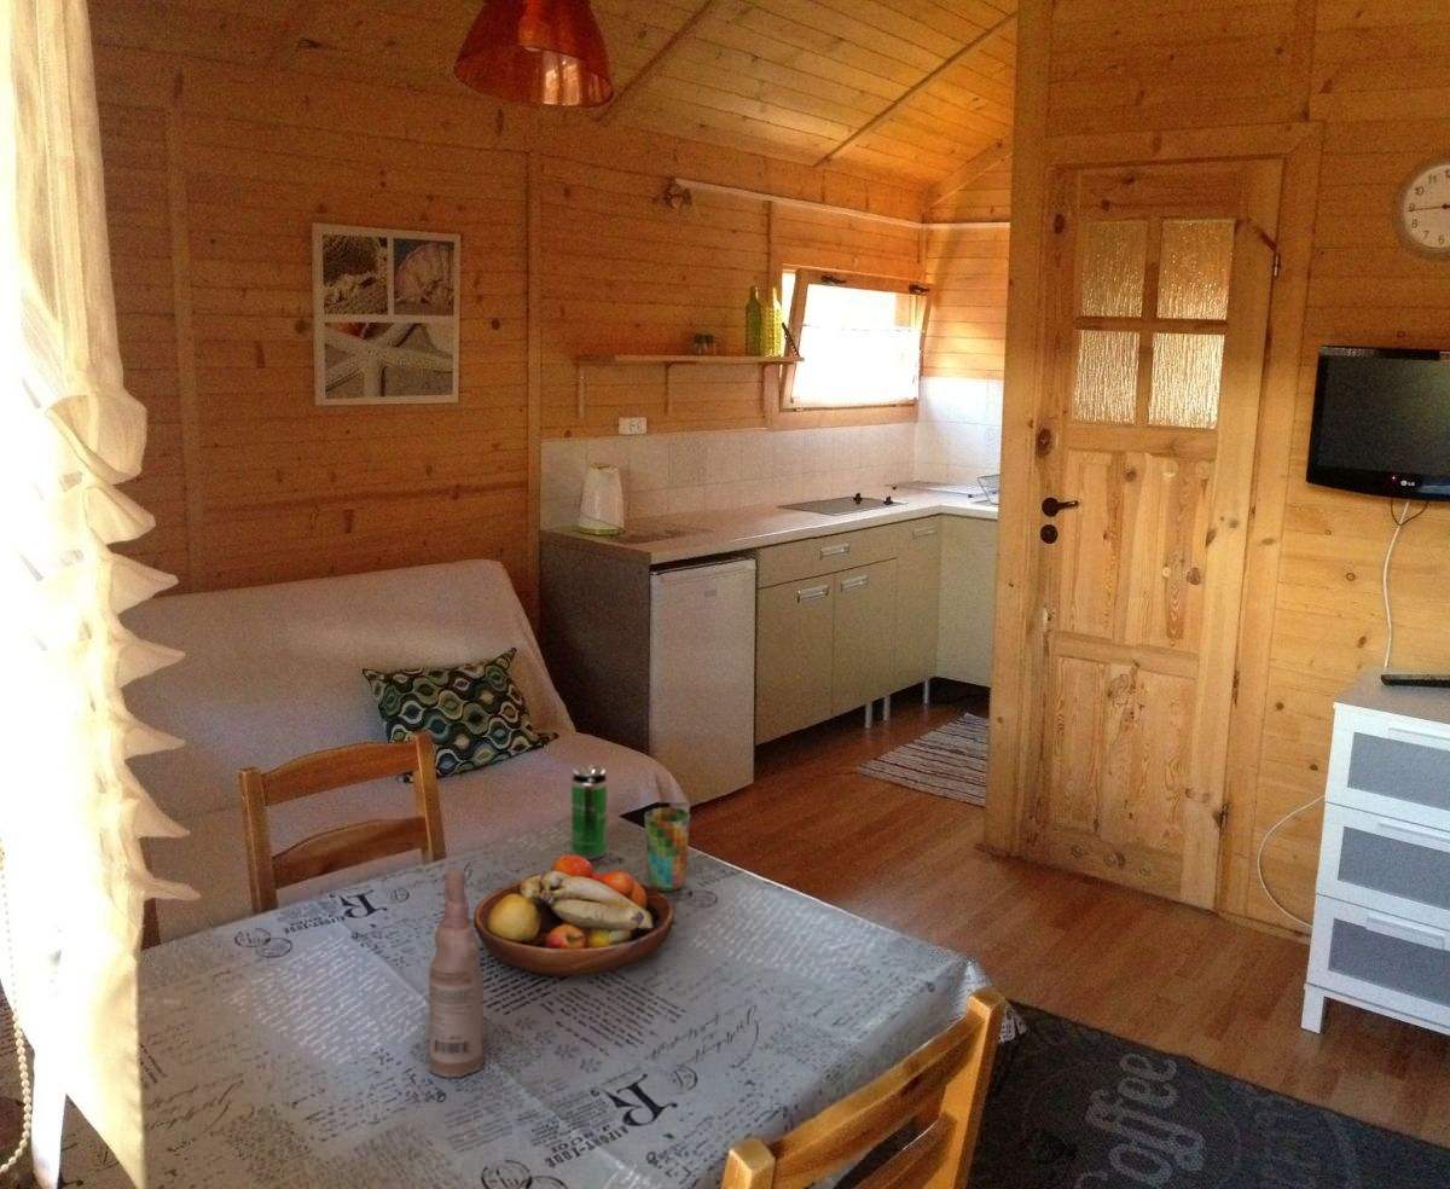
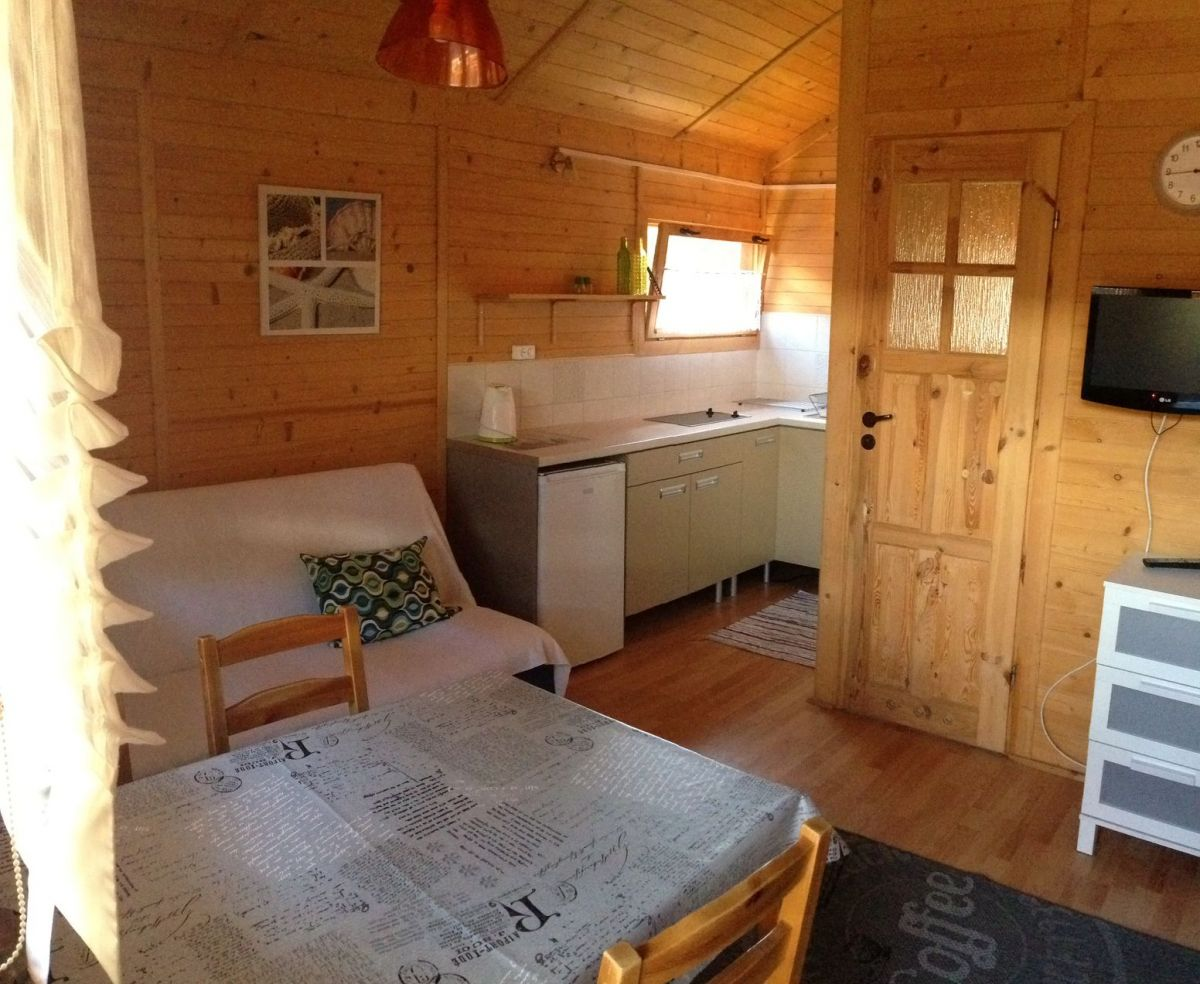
- bottle [427,865,486,1079]
- beverage can [570,765,608,860]
- cup [644,806,691,893]
- fruit bowl [472,853,675,978]
